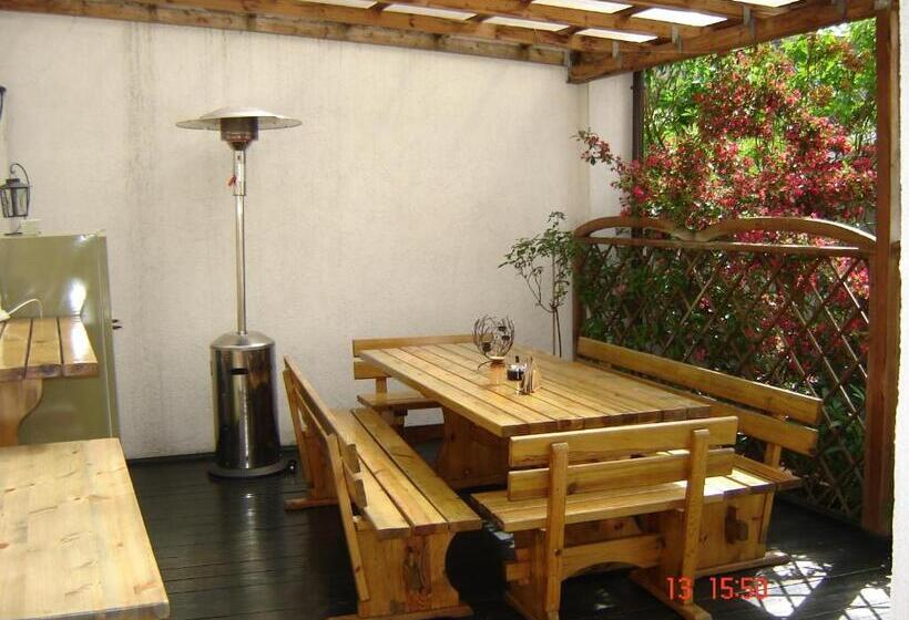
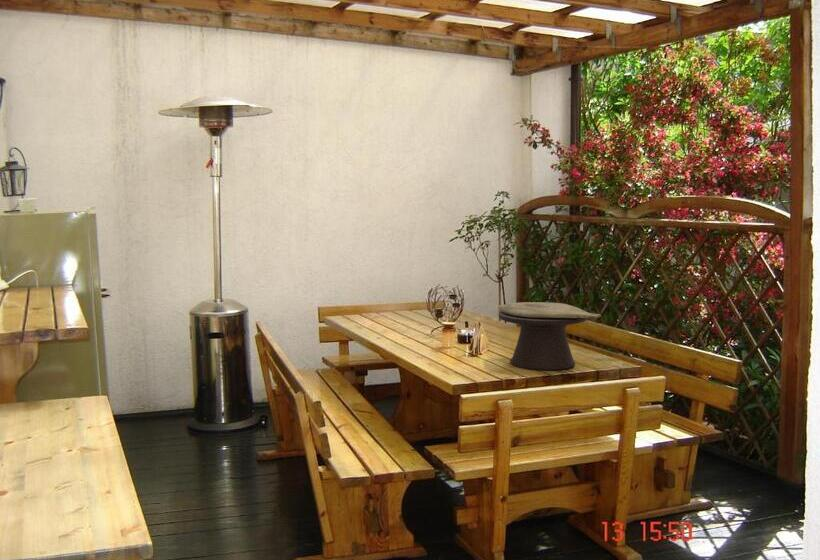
+ decorative bowl [498,301,602,371]
